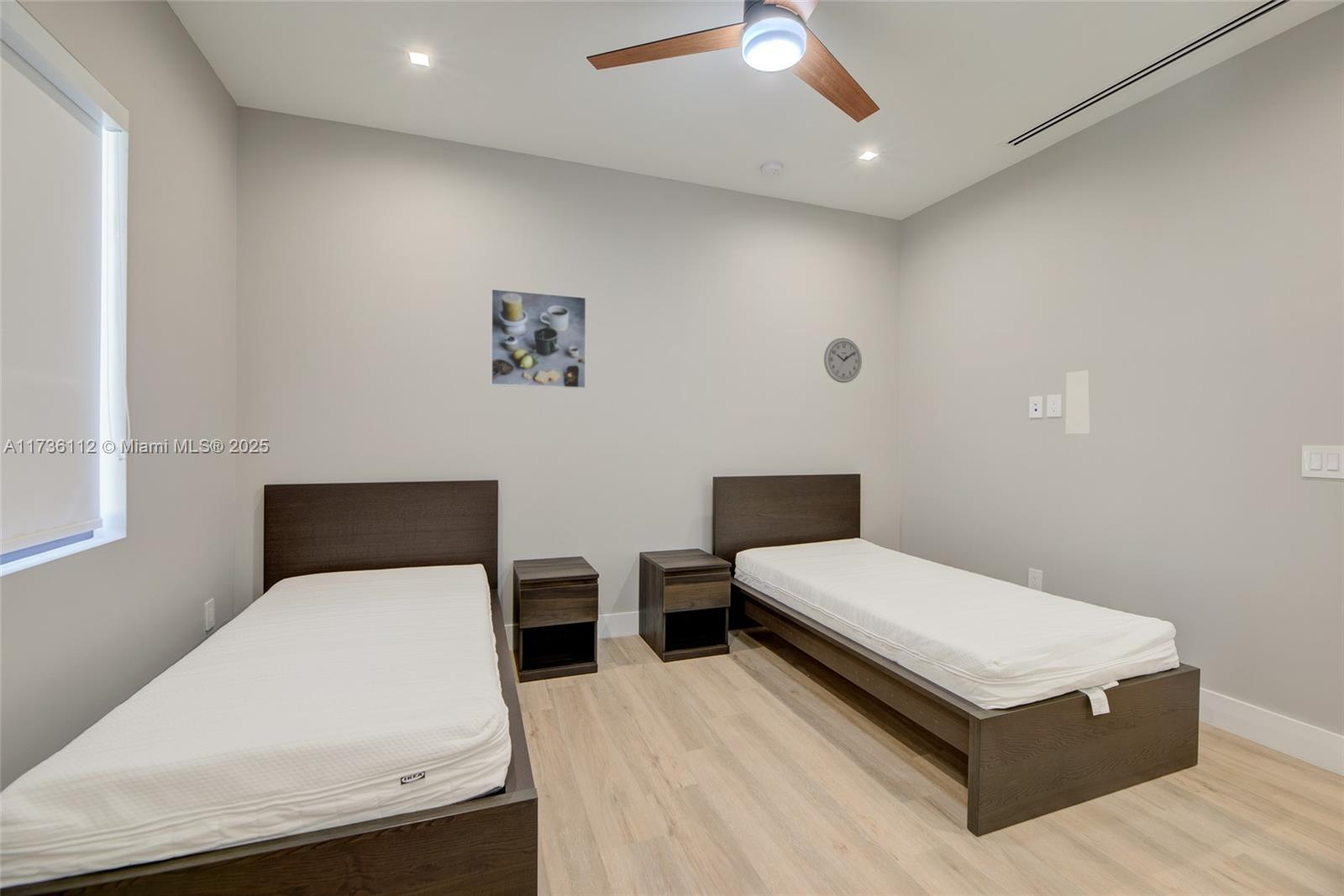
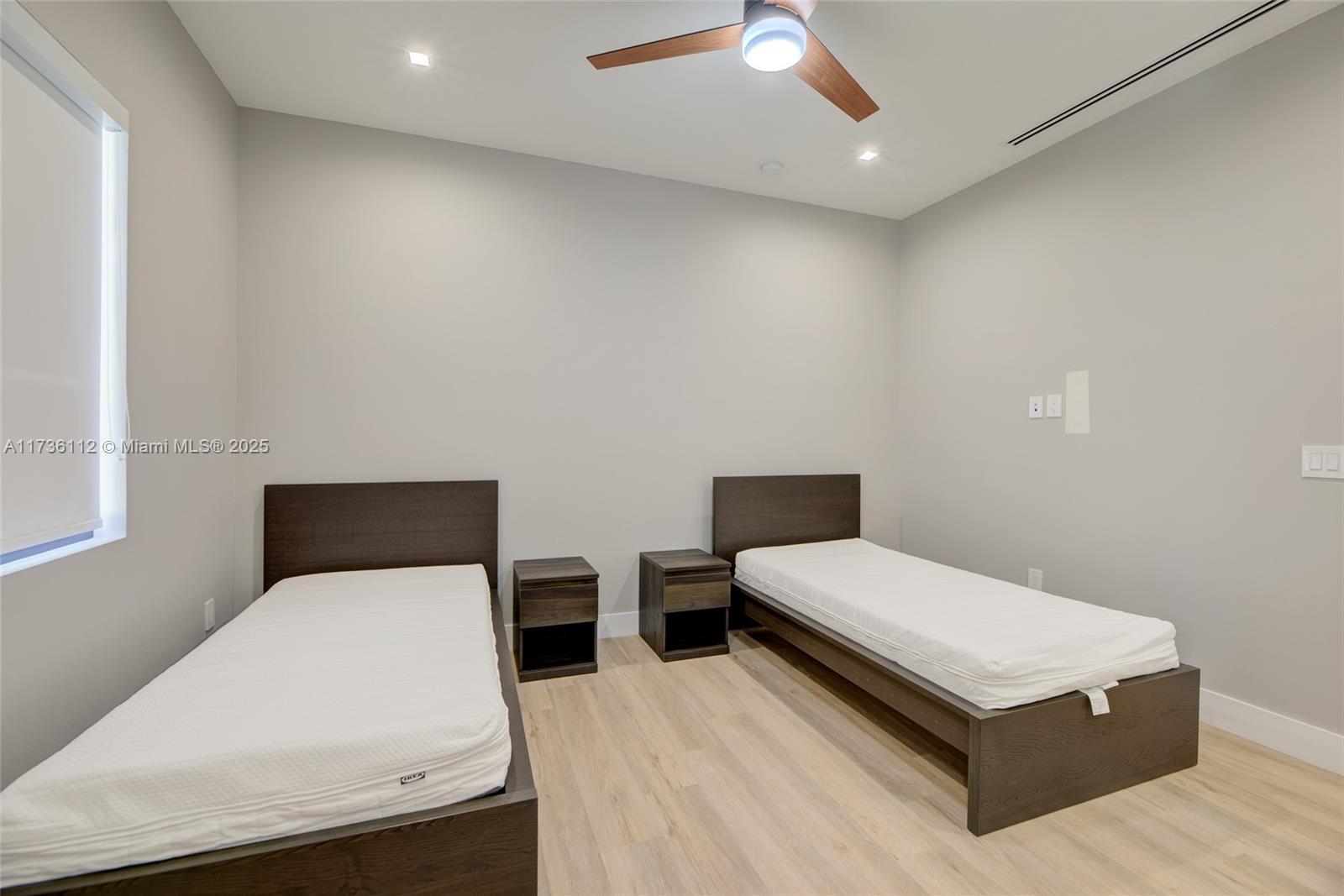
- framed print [490,288,587,390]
- wall clock [823,337,863,384]
